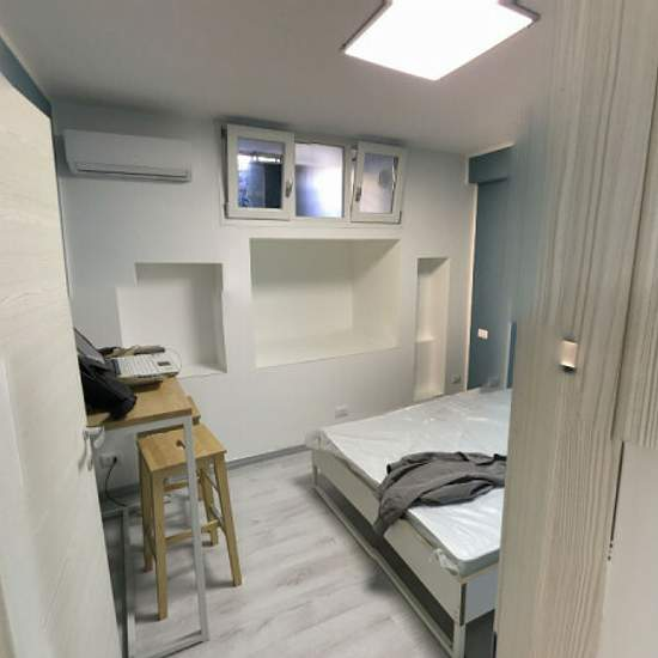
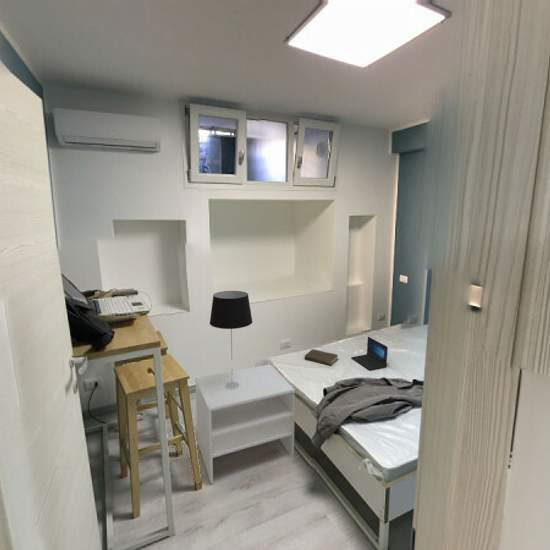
+ laptop [350,336,389,371]
+ nightstand [194,363,296,485]
+ table lamp [209,290,253,389]
+ book [303,348,339,366]
